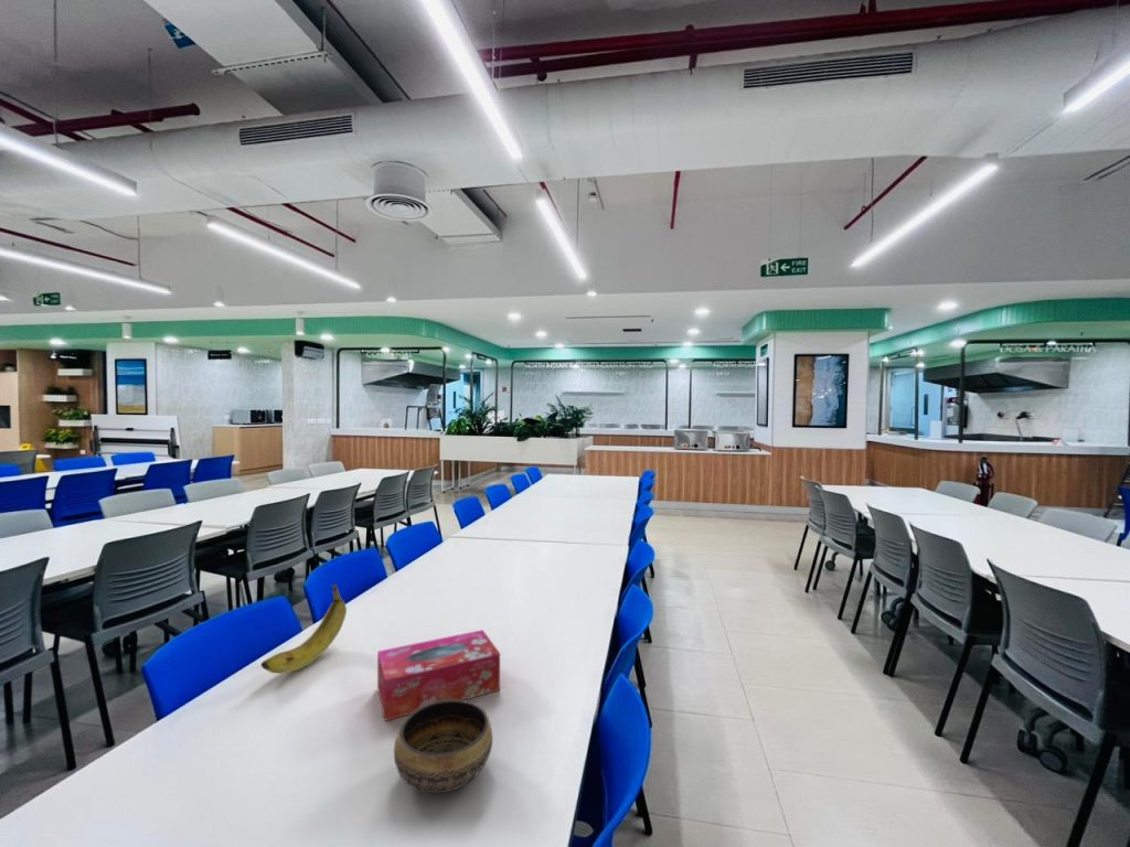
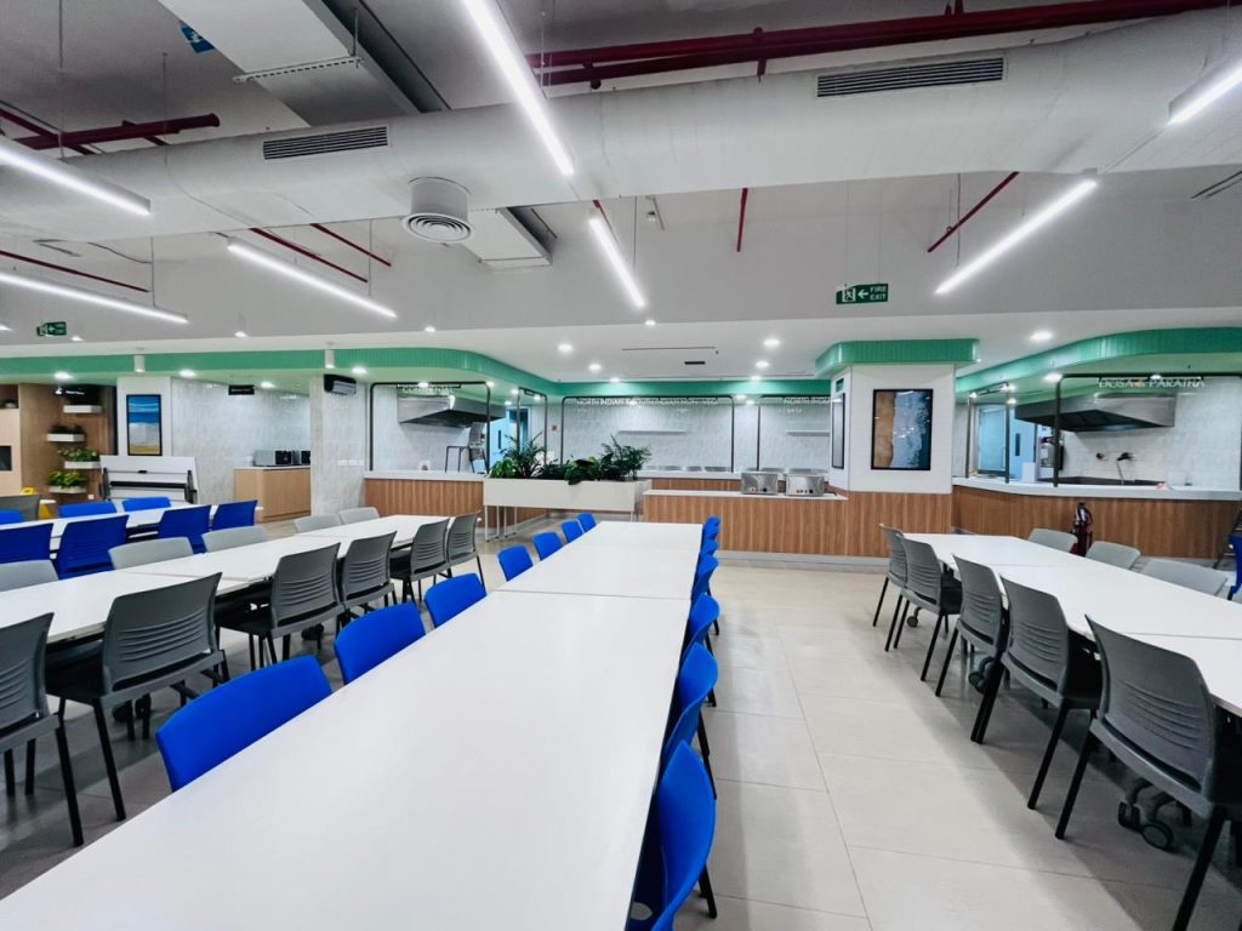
- bowl [393,699,493,794]
- banana [259,582,348,674]
- tissue box [376,629,501,722]
